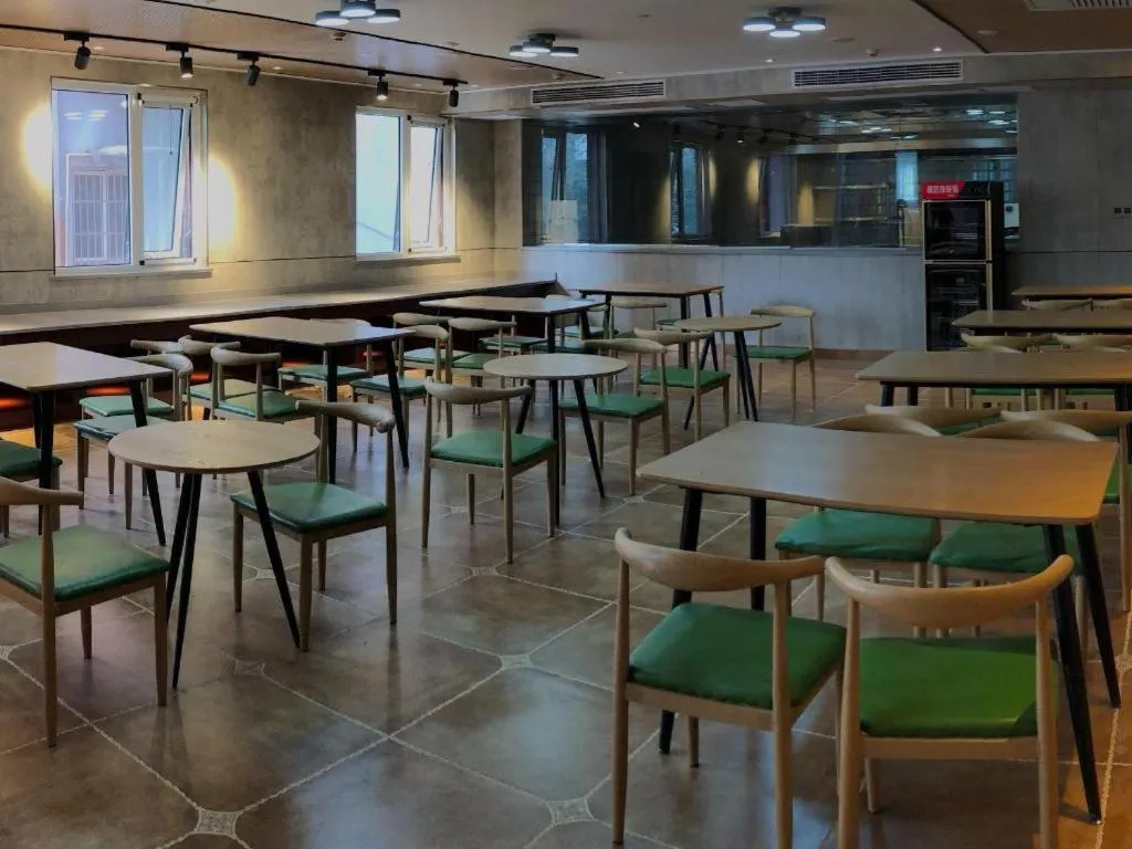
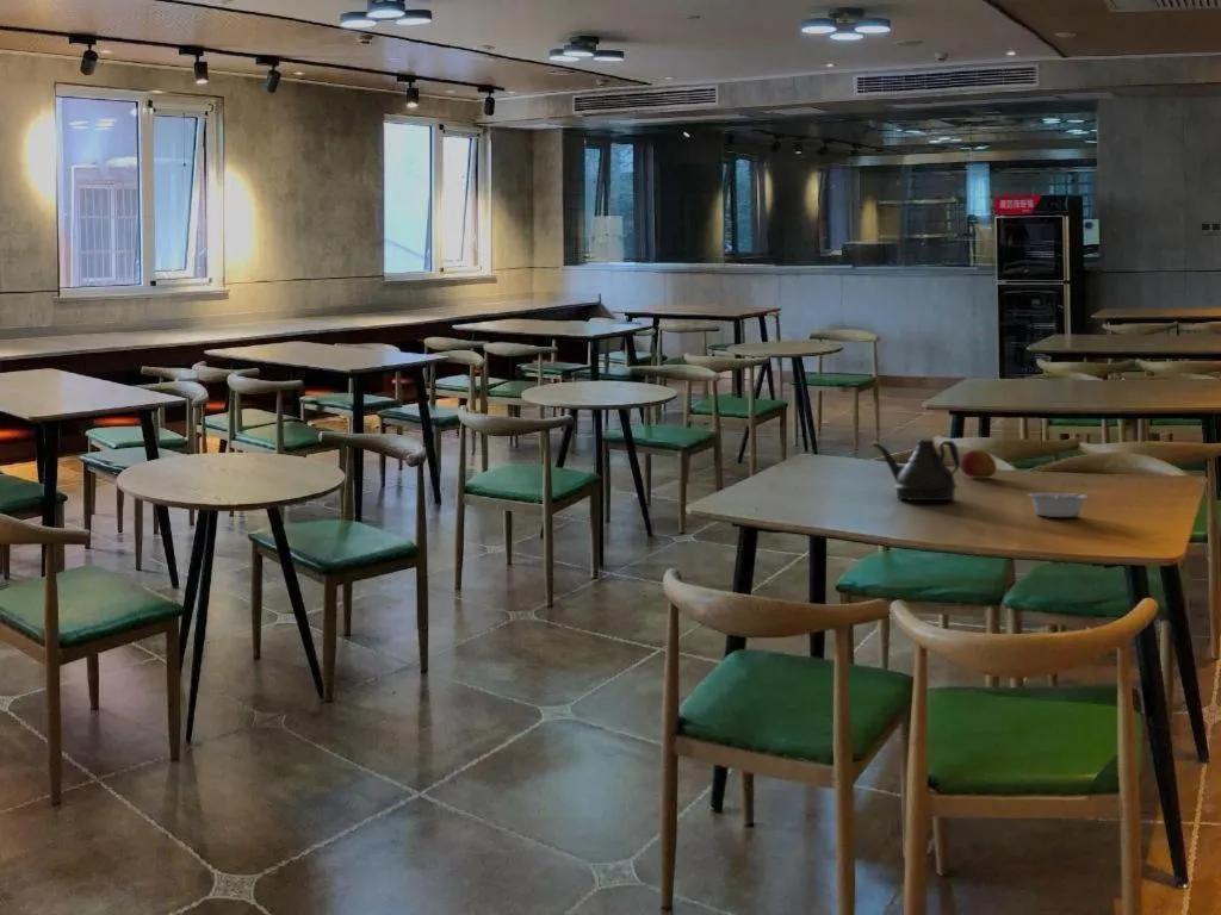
+ legume [1027,492,1089,518]
+ teapot [872,438,961,502]
+ fruit [960,448,998,479]
